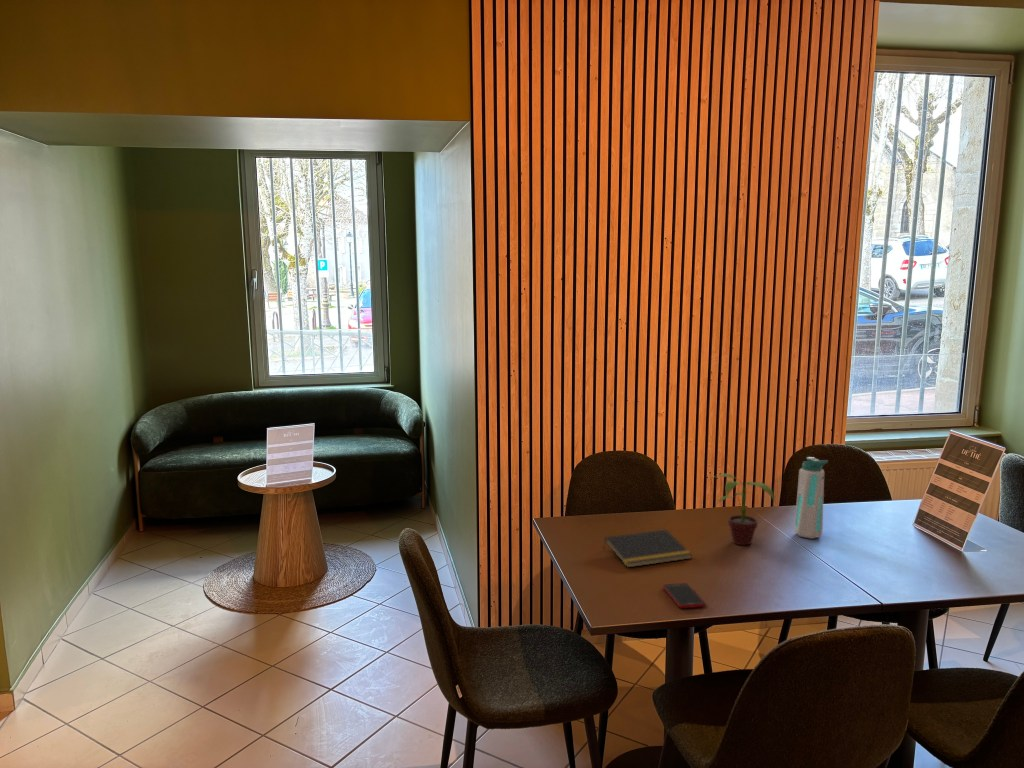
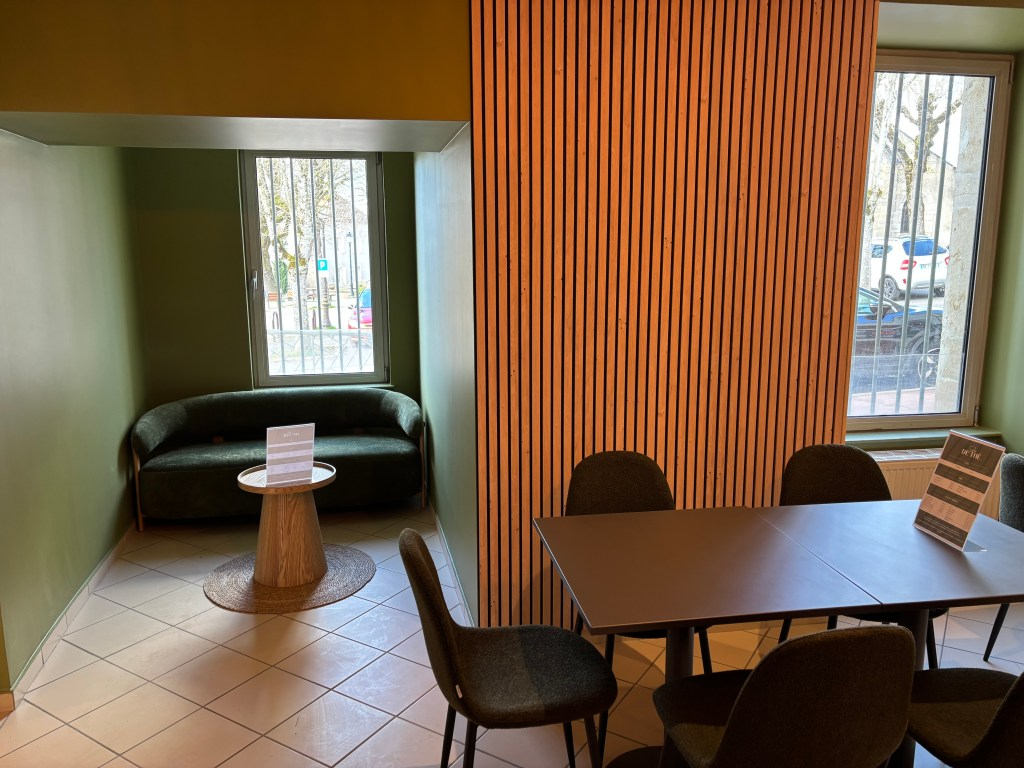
- notepad [602,528,693,569]
- potted plant [708,473,776,546]
- cell phone [662,582,706,609]
- water bottle [793,456,829,540]
